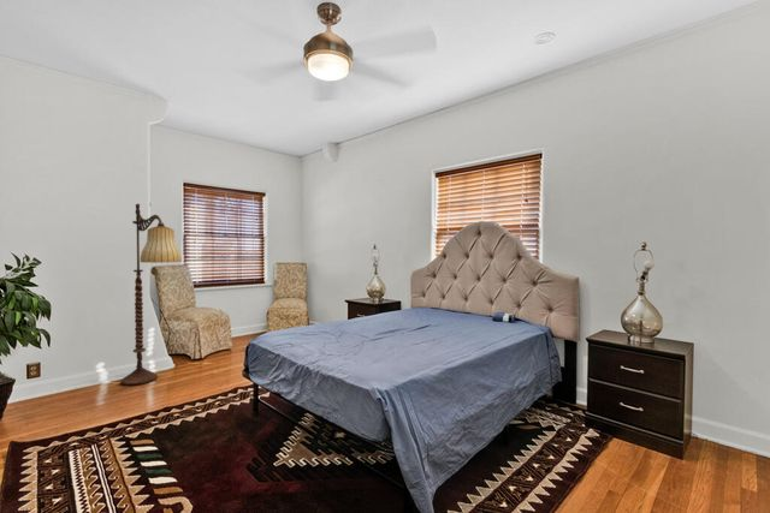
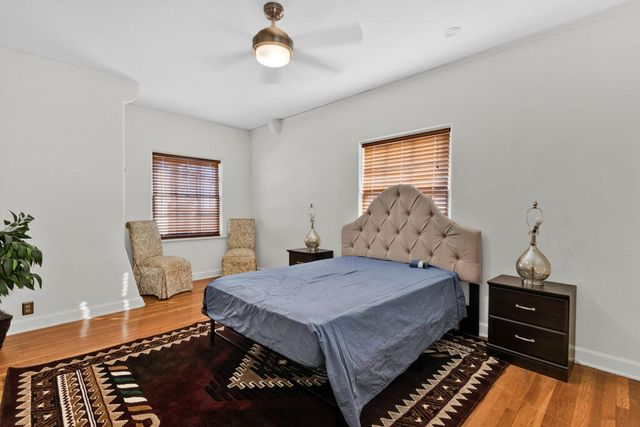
- floor lamp [120,203,183,386]
